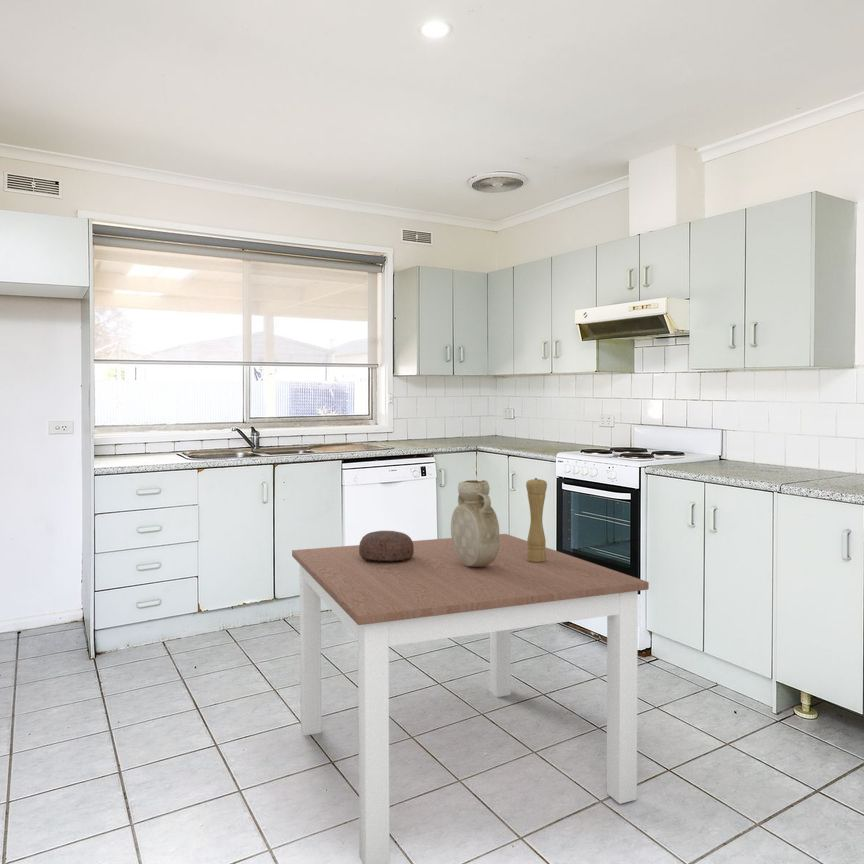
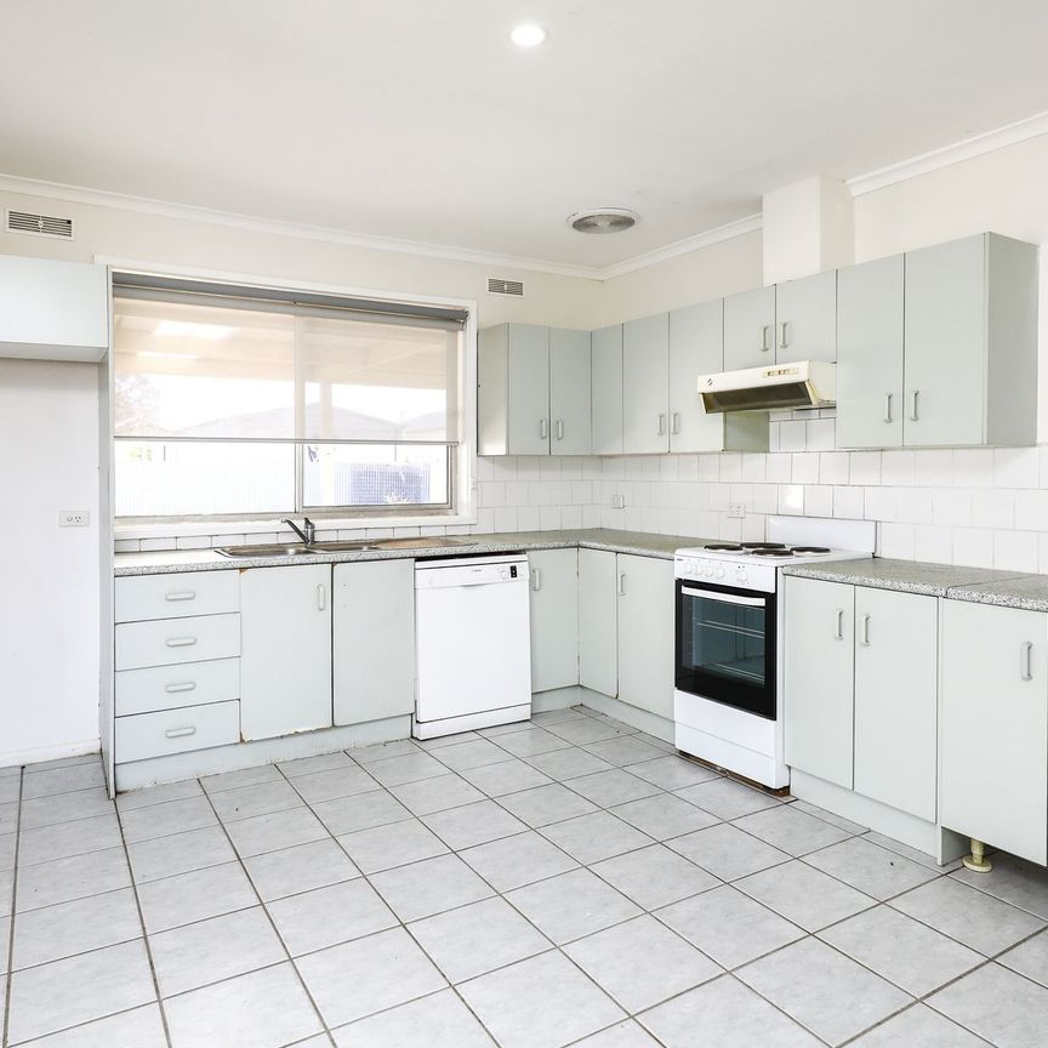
- vase [450,479,500,567]
- decorative bowl [359,530,414,562]
- dining table [291,533,650,864]
- pepper mill [525,477,548,562]
